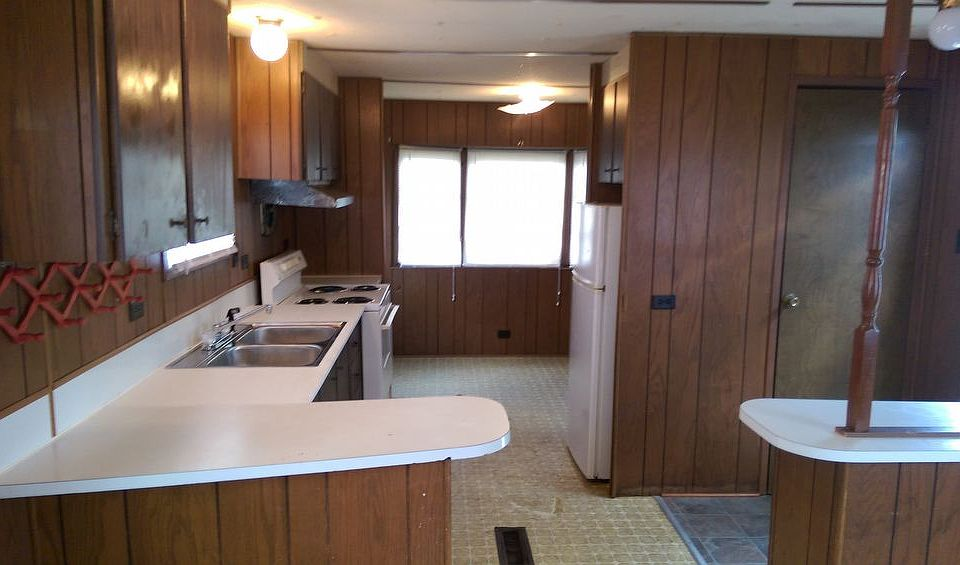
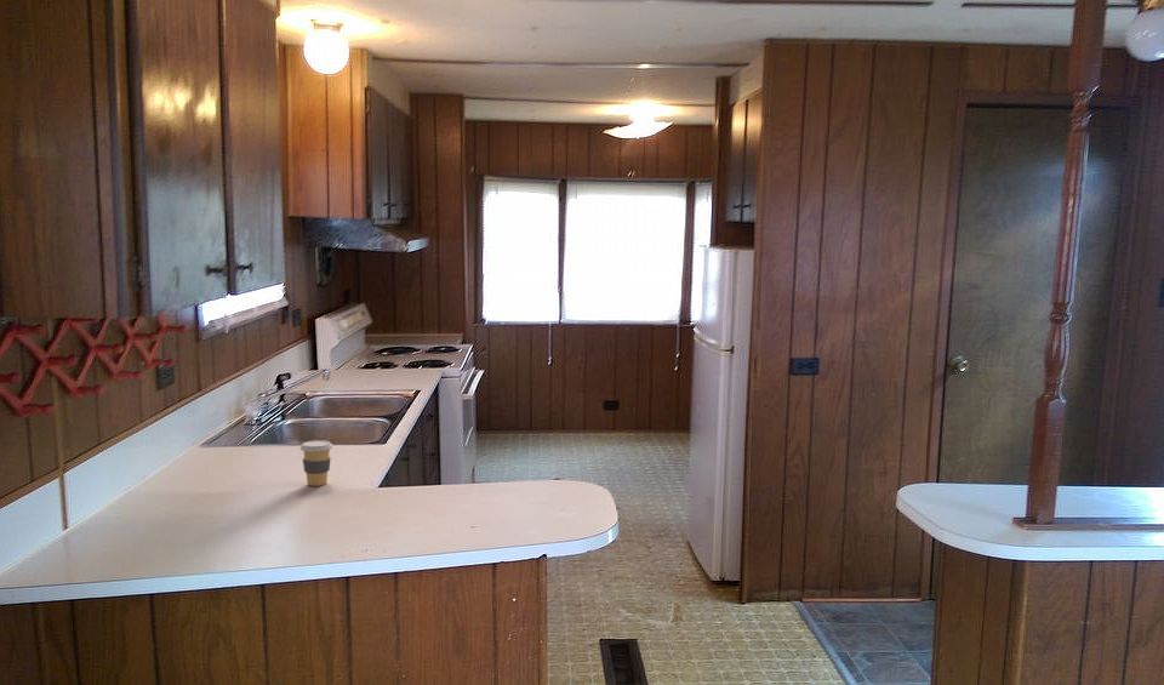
+ coffee cup [299,439,333,487]
